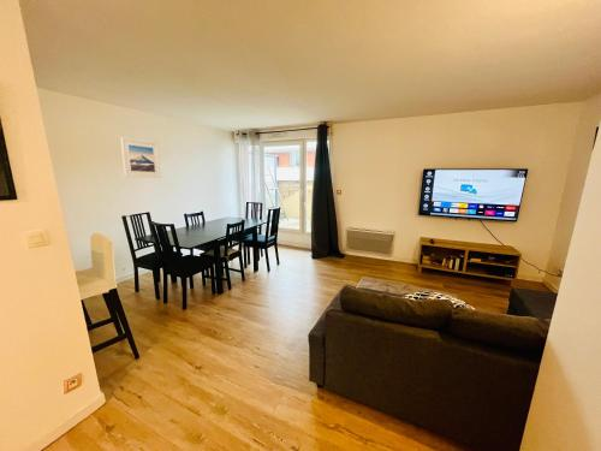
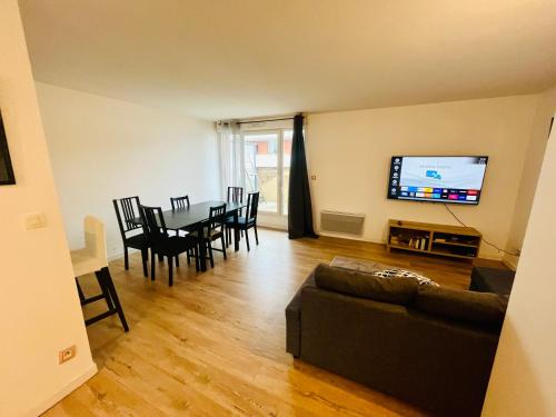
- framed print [120,137,162,179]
